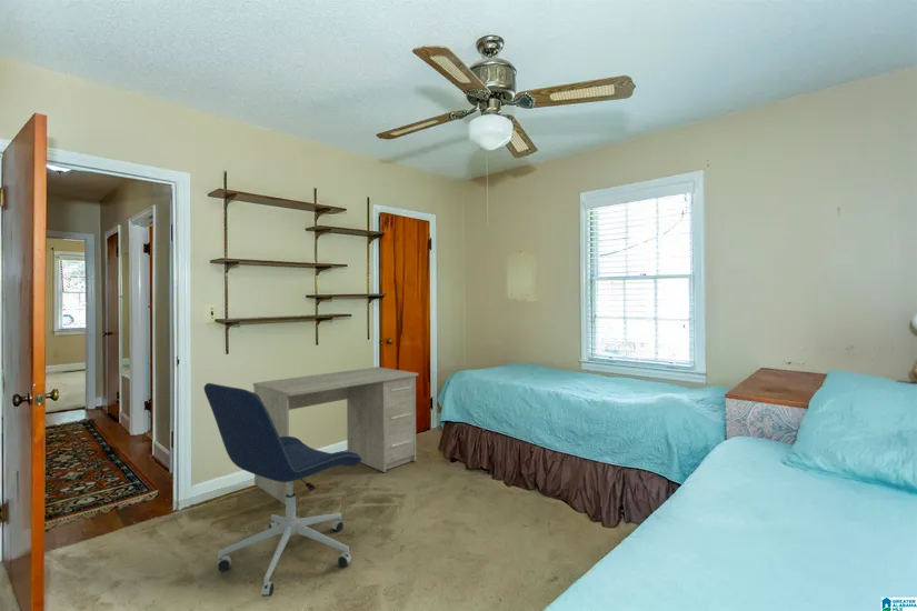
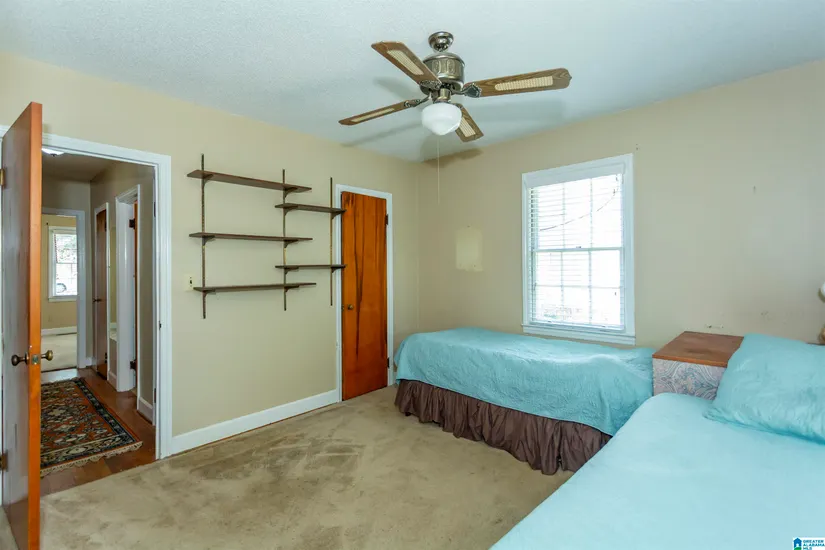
- office chair [203,382,362,598]
- desk [252,365,419,505]
